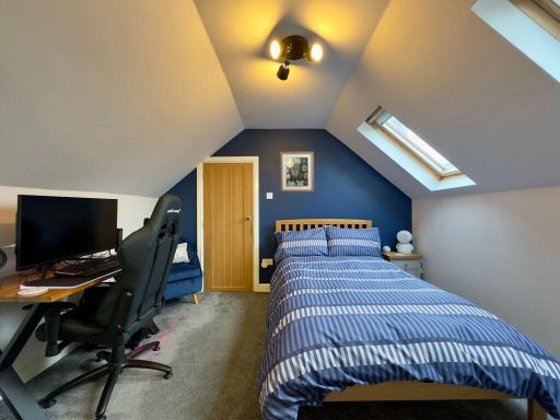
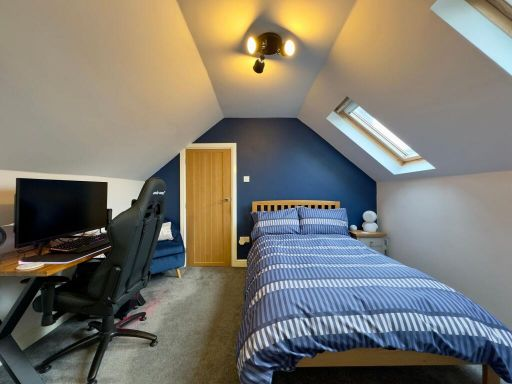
- wall art [279,151,315,194]
